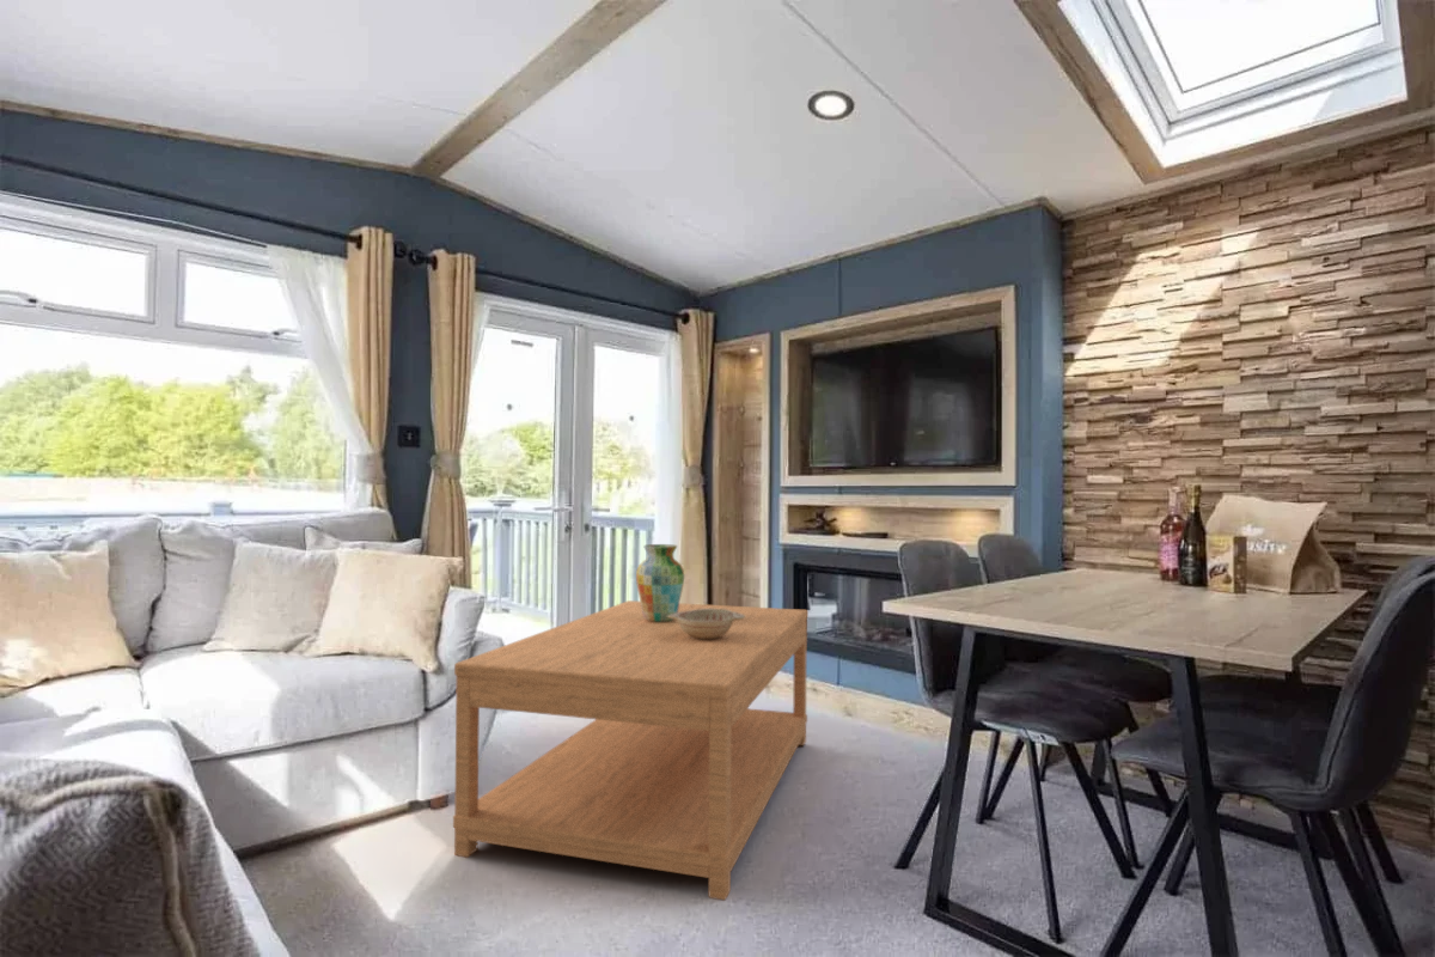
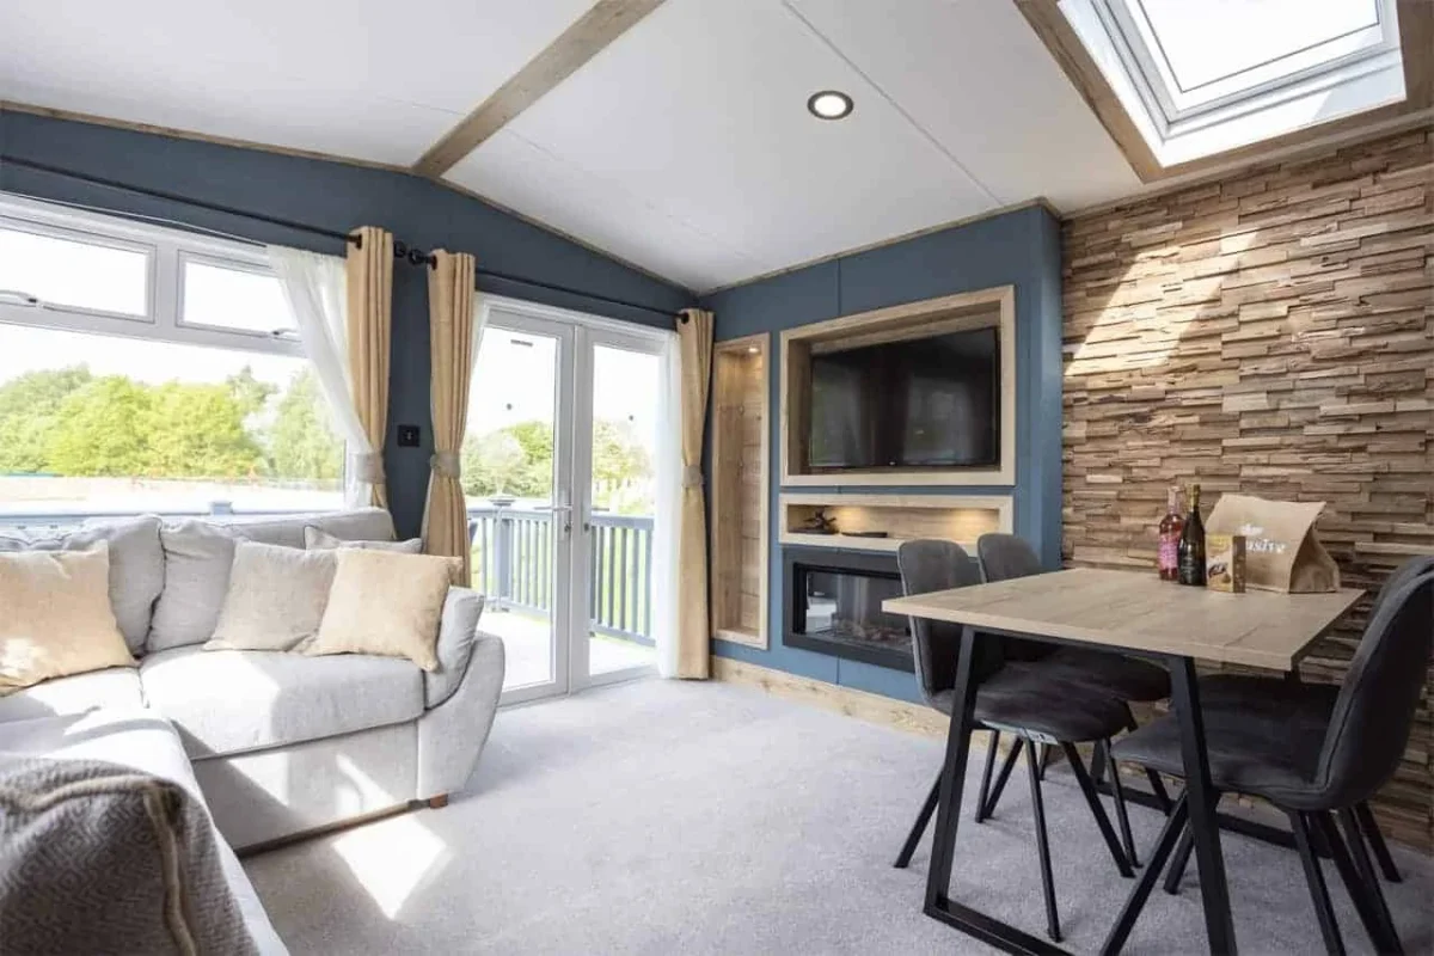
- coffee table [452,599,808,902]
- vase [635,543,685,622]
- decorative bowl [667,609,745,640]
